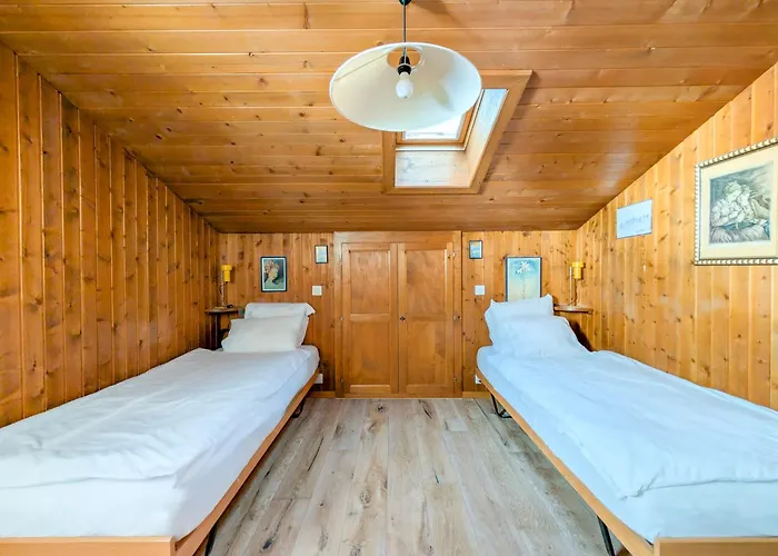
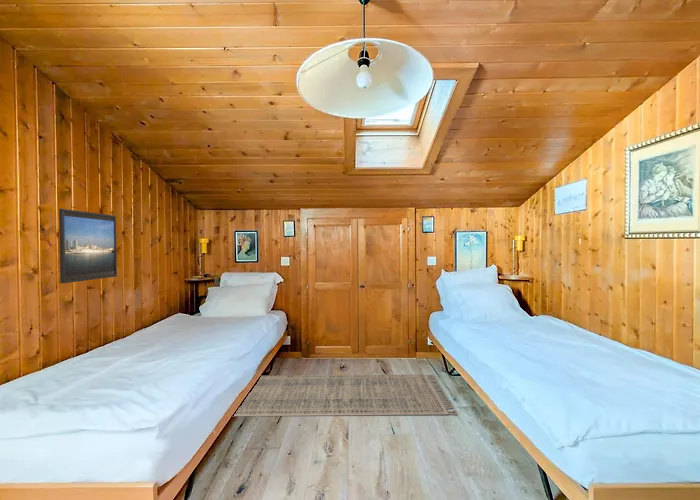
+ rug [233,373,458,417]
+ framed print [58,208,118,284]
